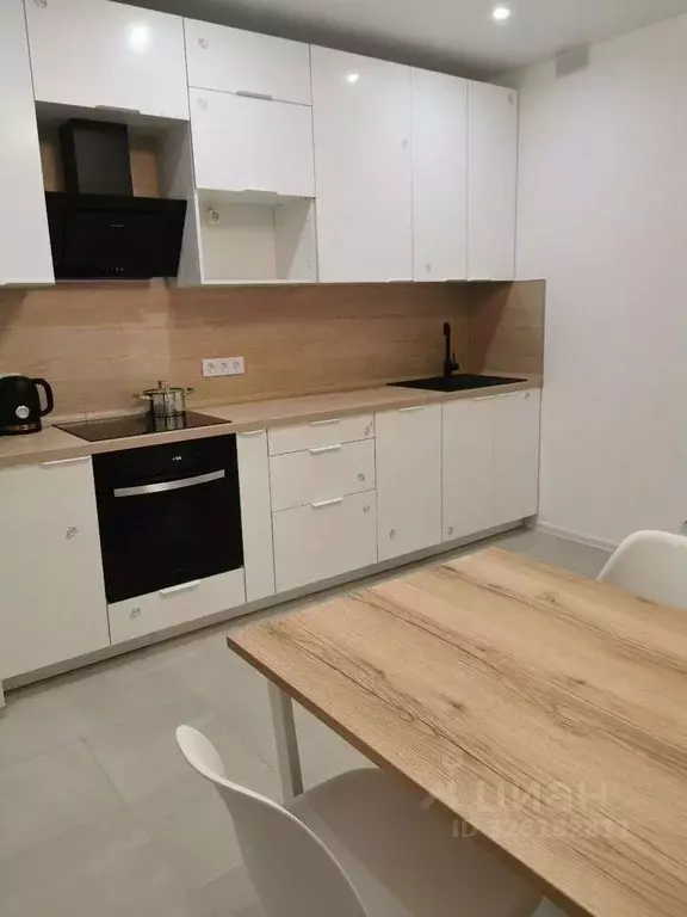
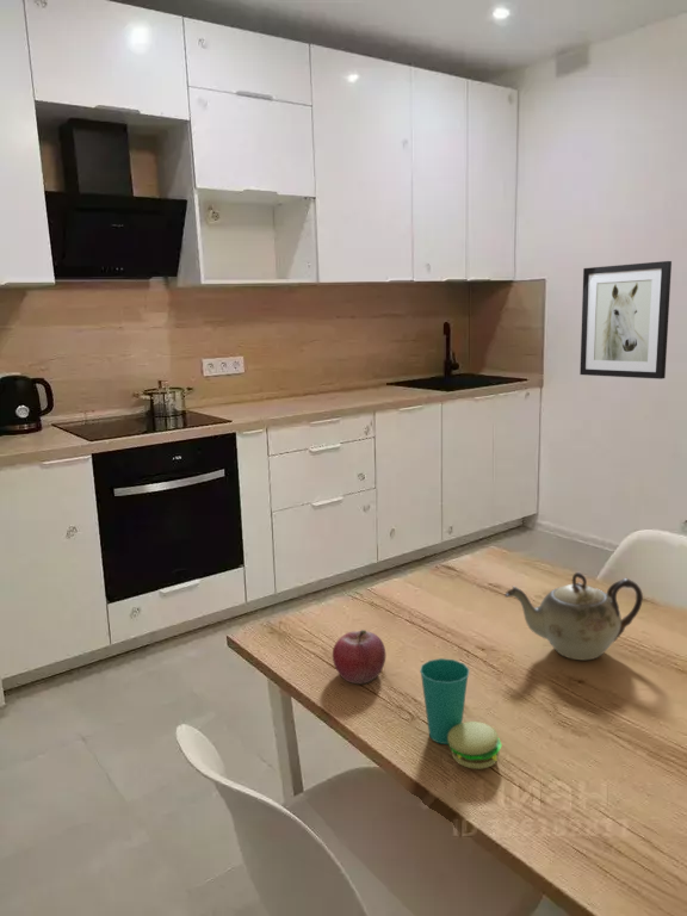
+ wall art [578,260,673,380]
+ fruit [332,629,386,685]
+ cup [419,657,502,770]
+ teapot [503,571,644,661]
